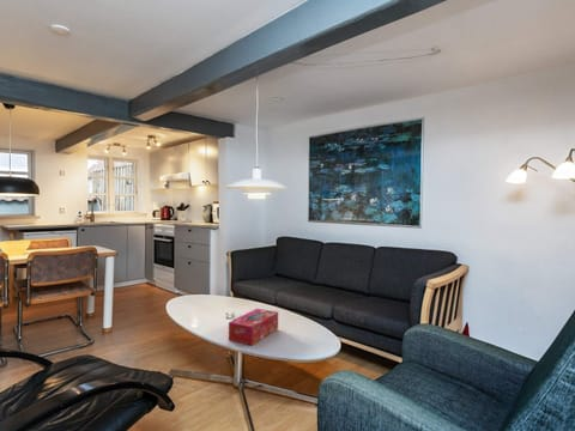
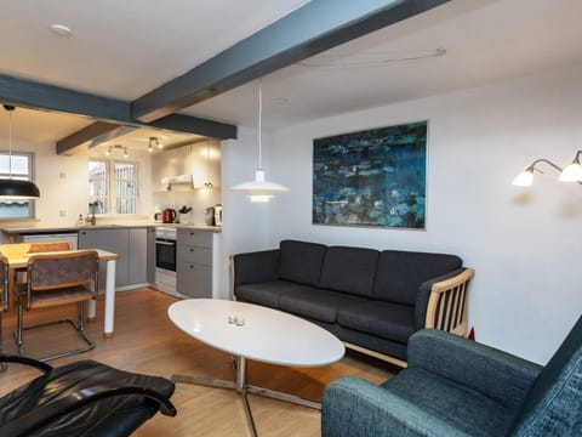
- tissue box [228,308,279,347]
